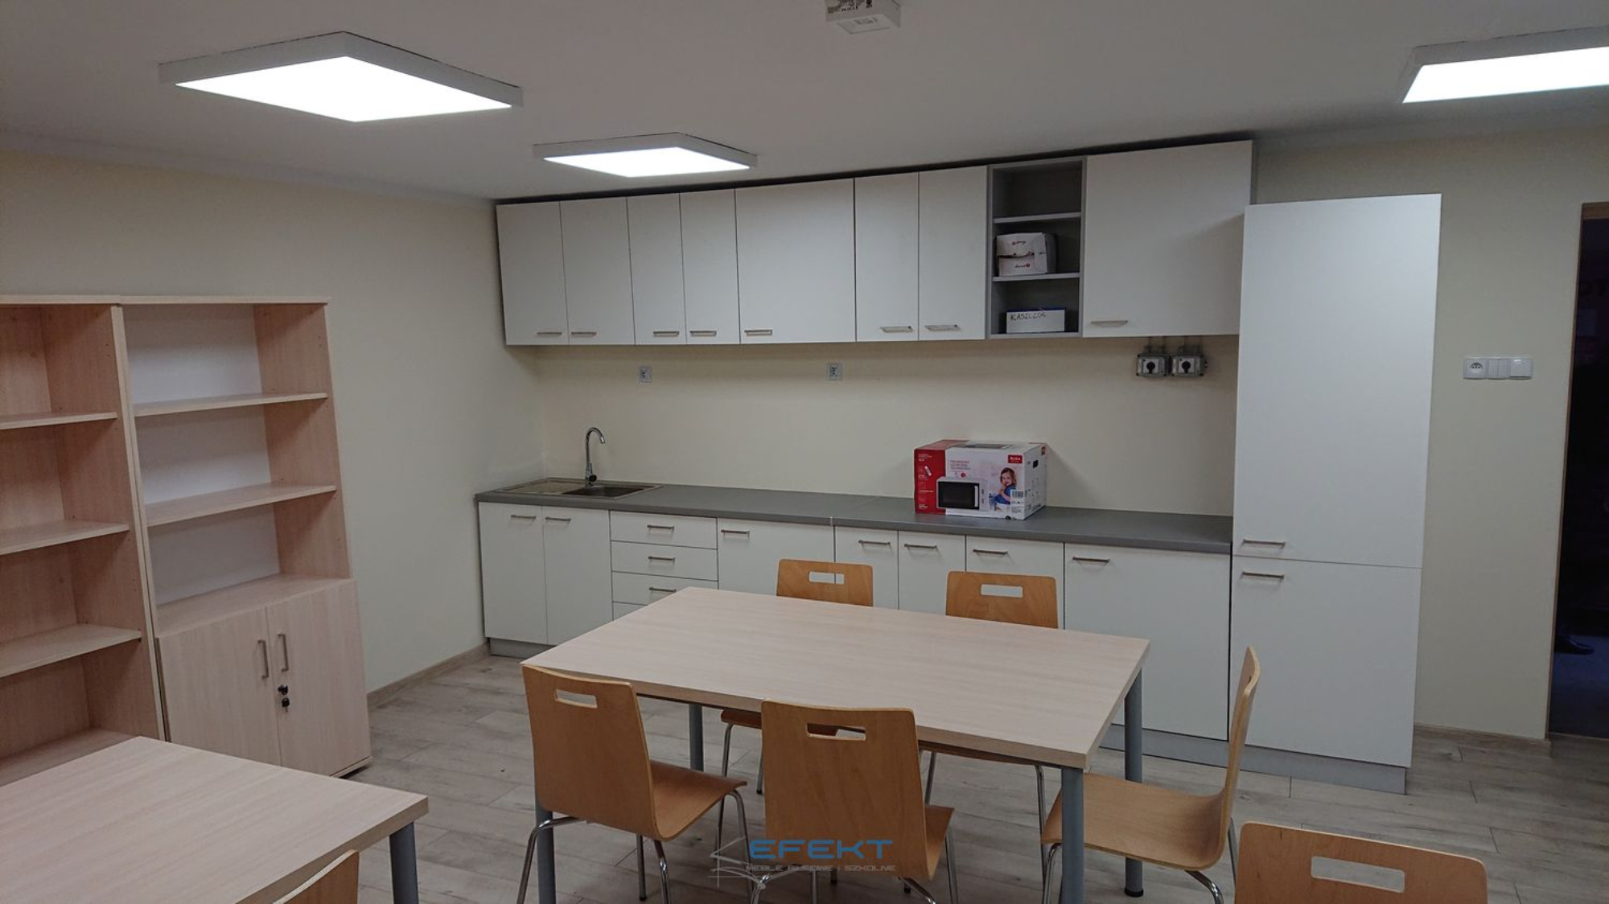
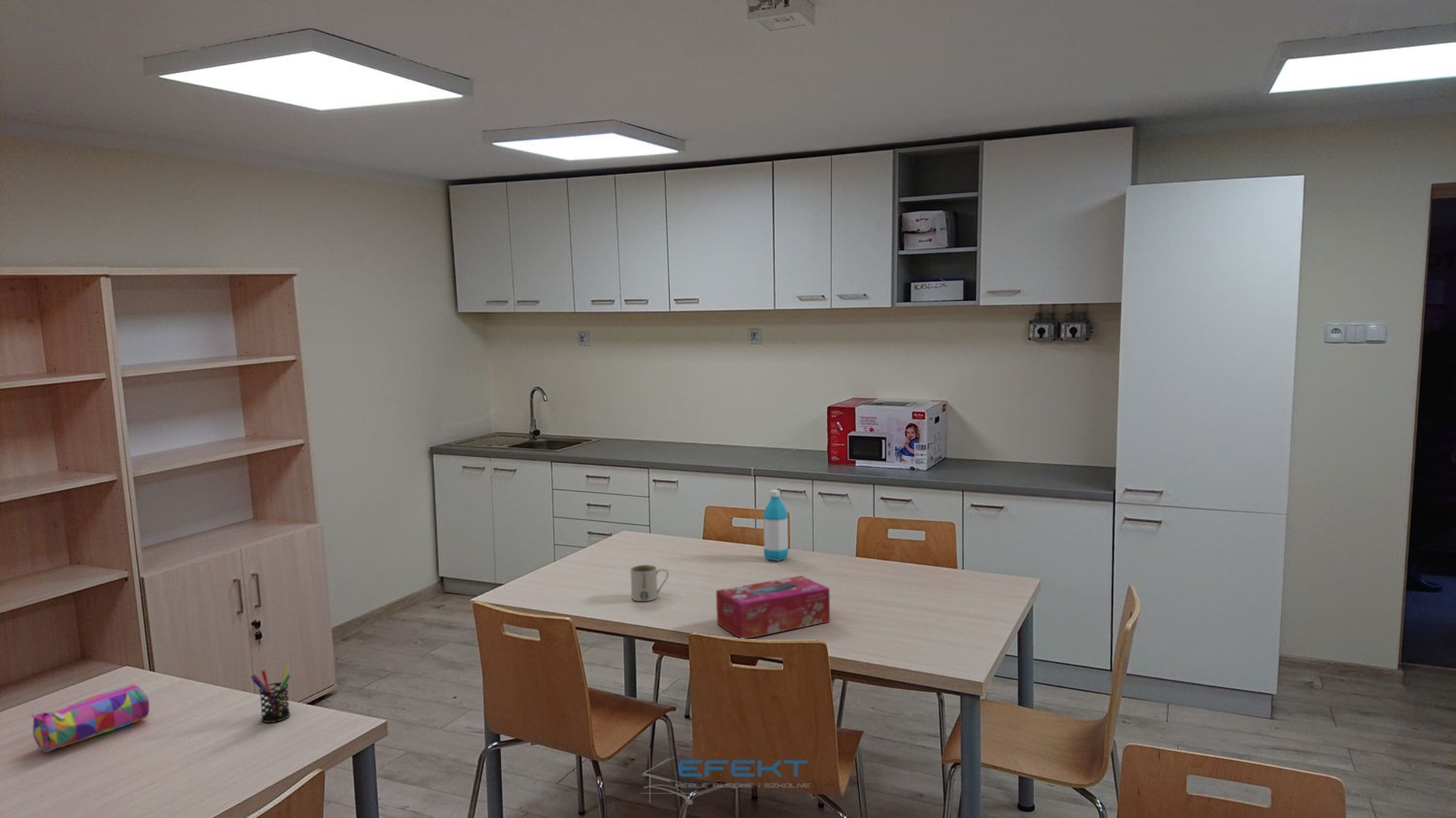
+ tissue box [716,575,831,640]
+ pen holder [250,664,291,723]
+ mug [630,564,669,602]
+ water bottle [762,489,789,562]
+ pencil case [31,683,150,753]
